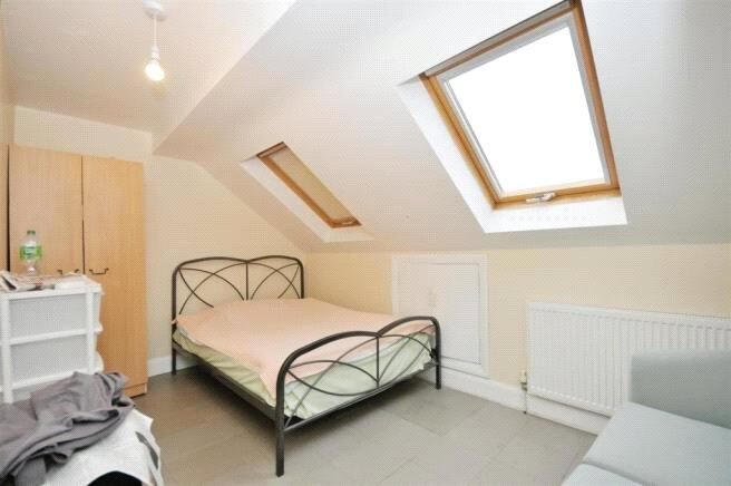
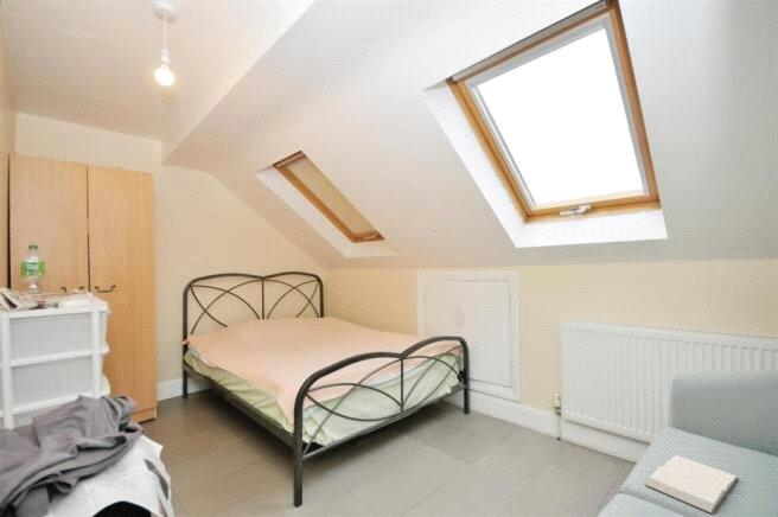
+ book [644,454,739,515]
